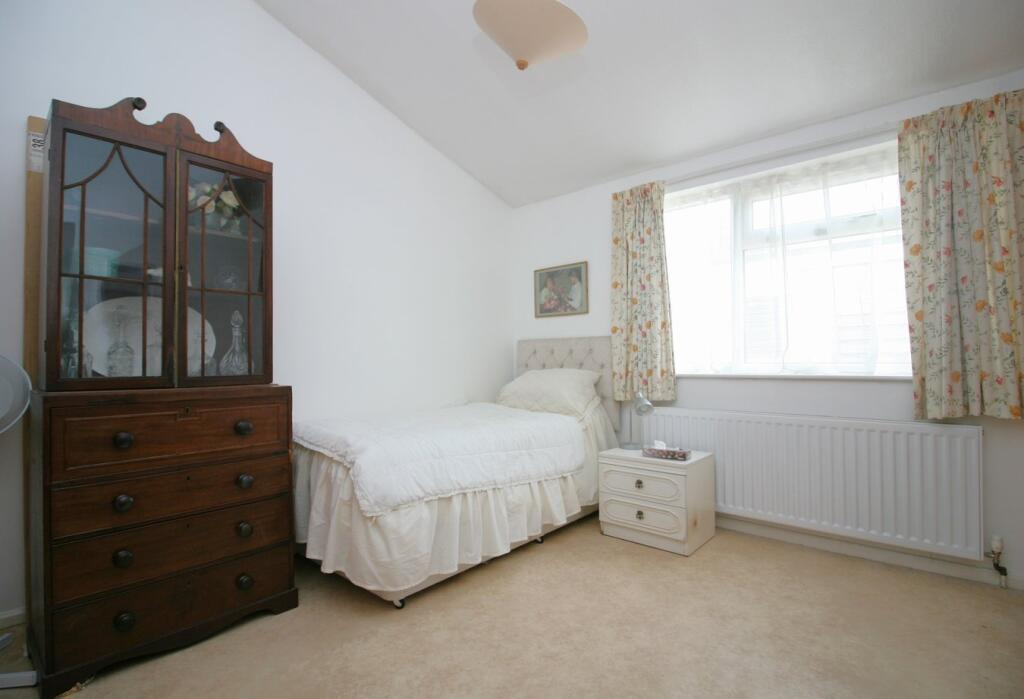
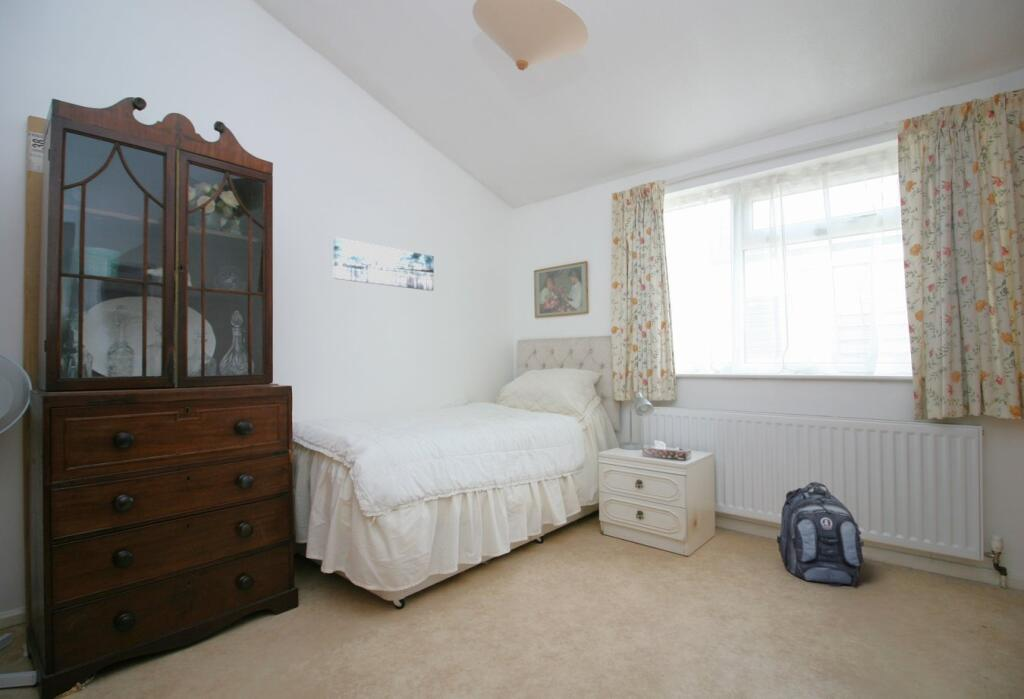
+ wall art [332,237,435,292]
+ backpack [776,481,866,588]
